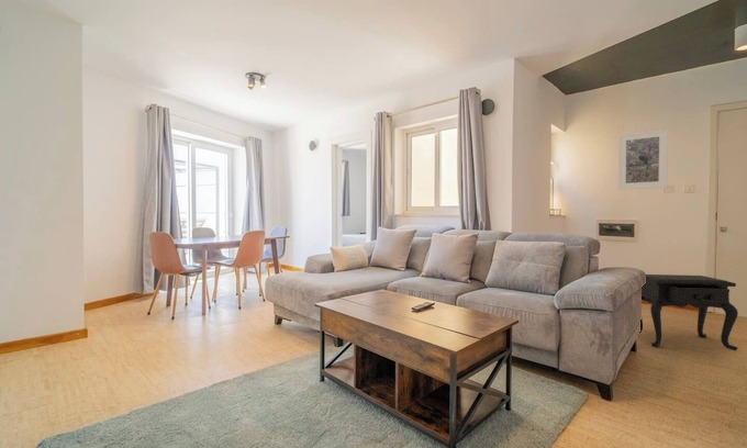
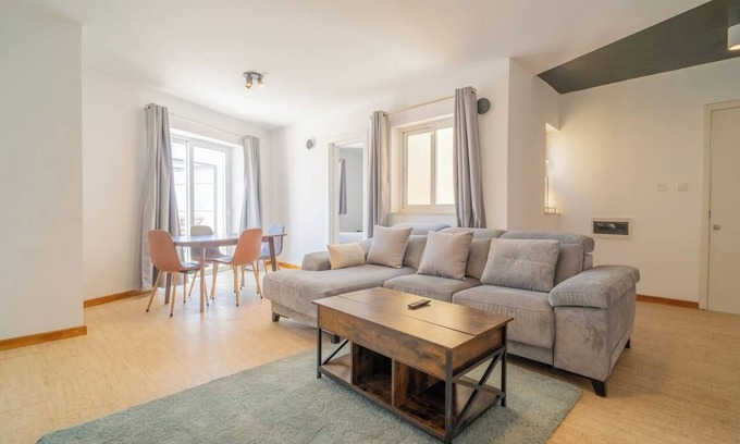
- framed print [617,128,669,191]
- side table [639,273,739,351]
